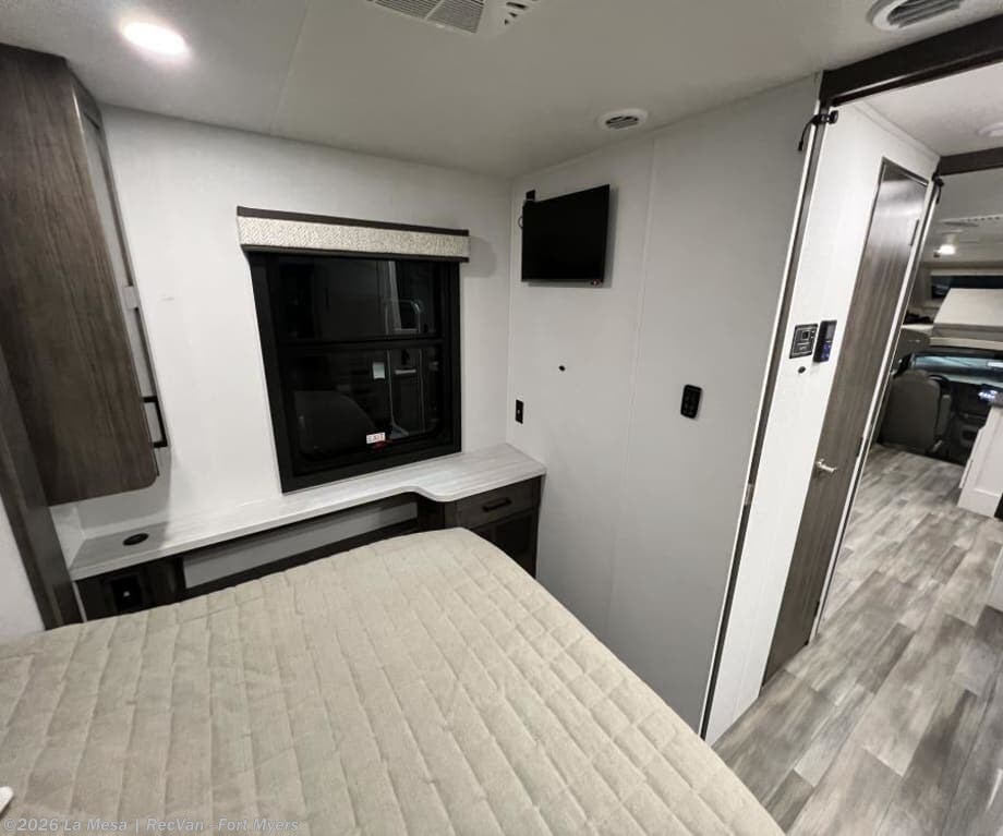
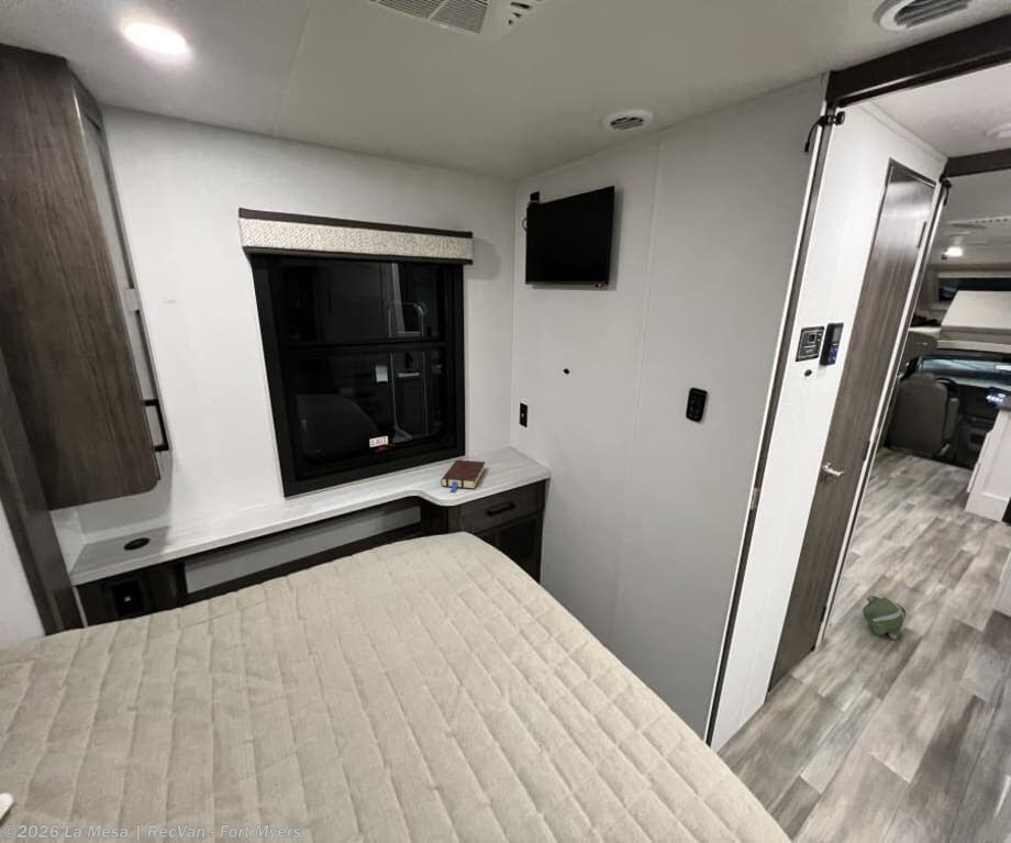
+ book [440,458,487,493]
+ plush toy [862,595,907,641]
